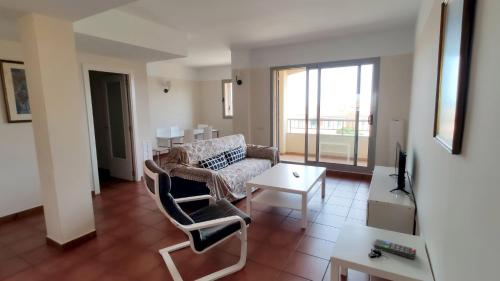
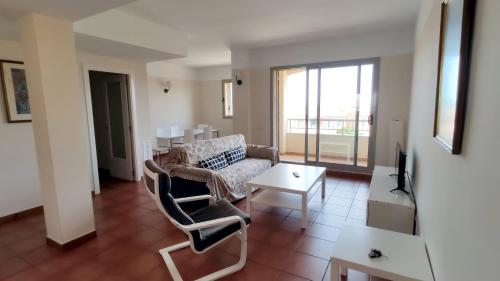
- remote control [373,238,417,260]
